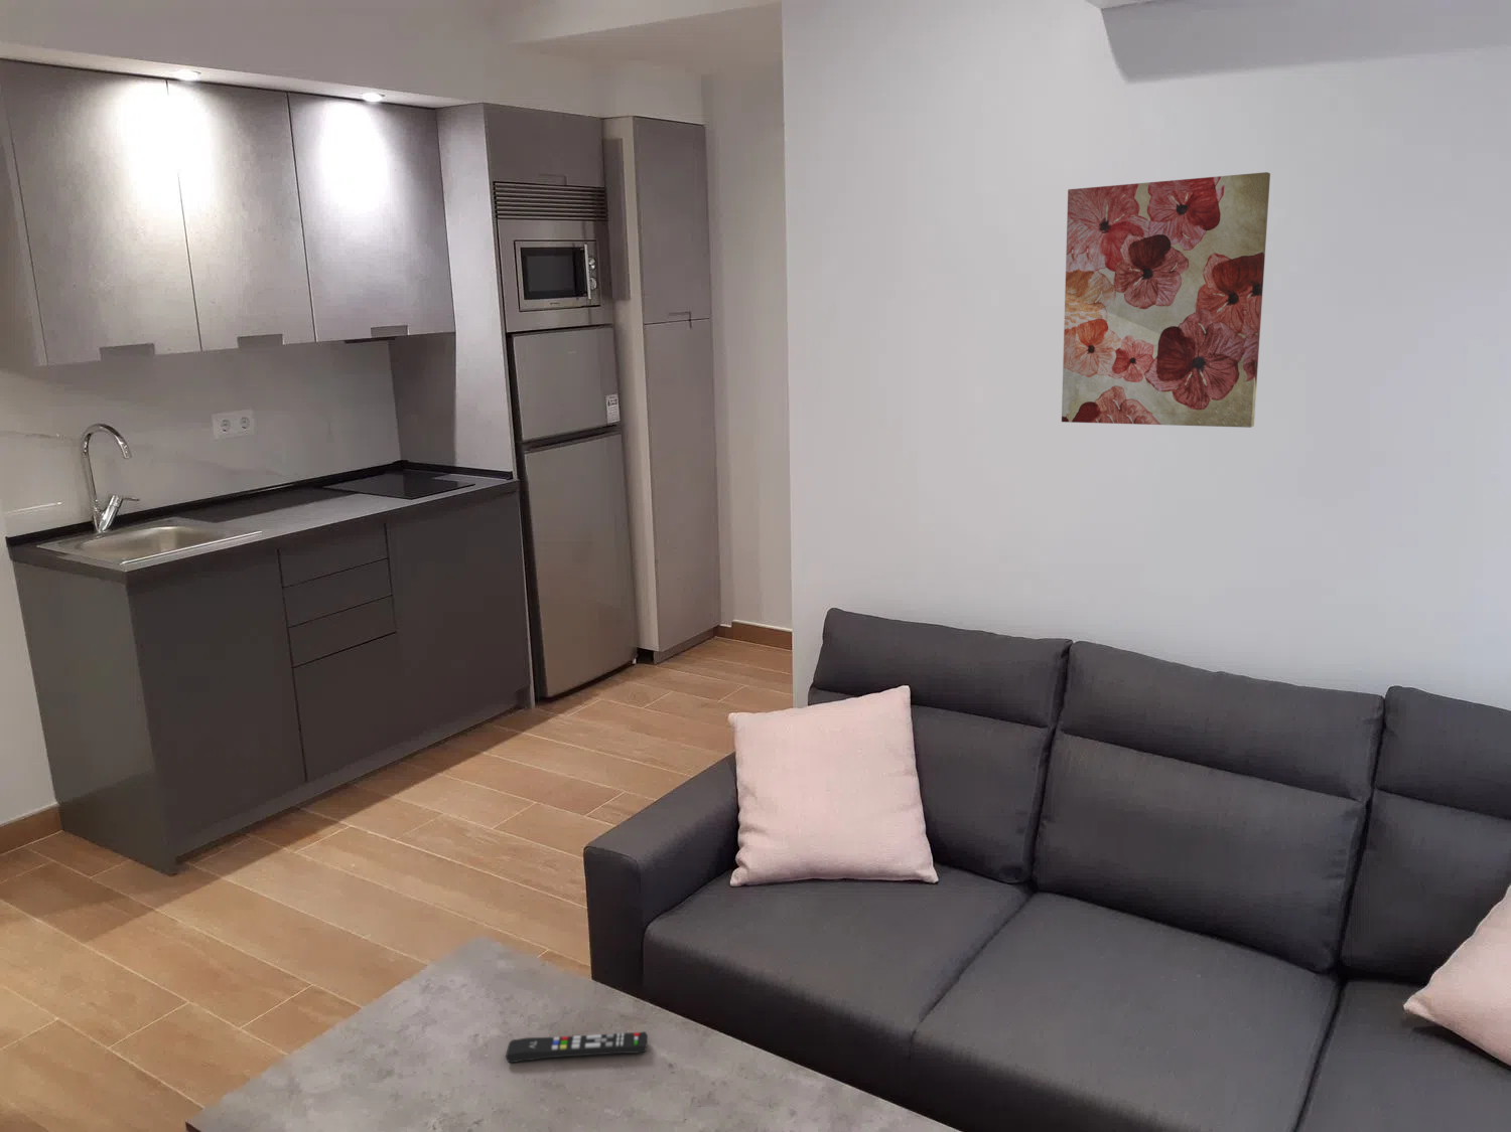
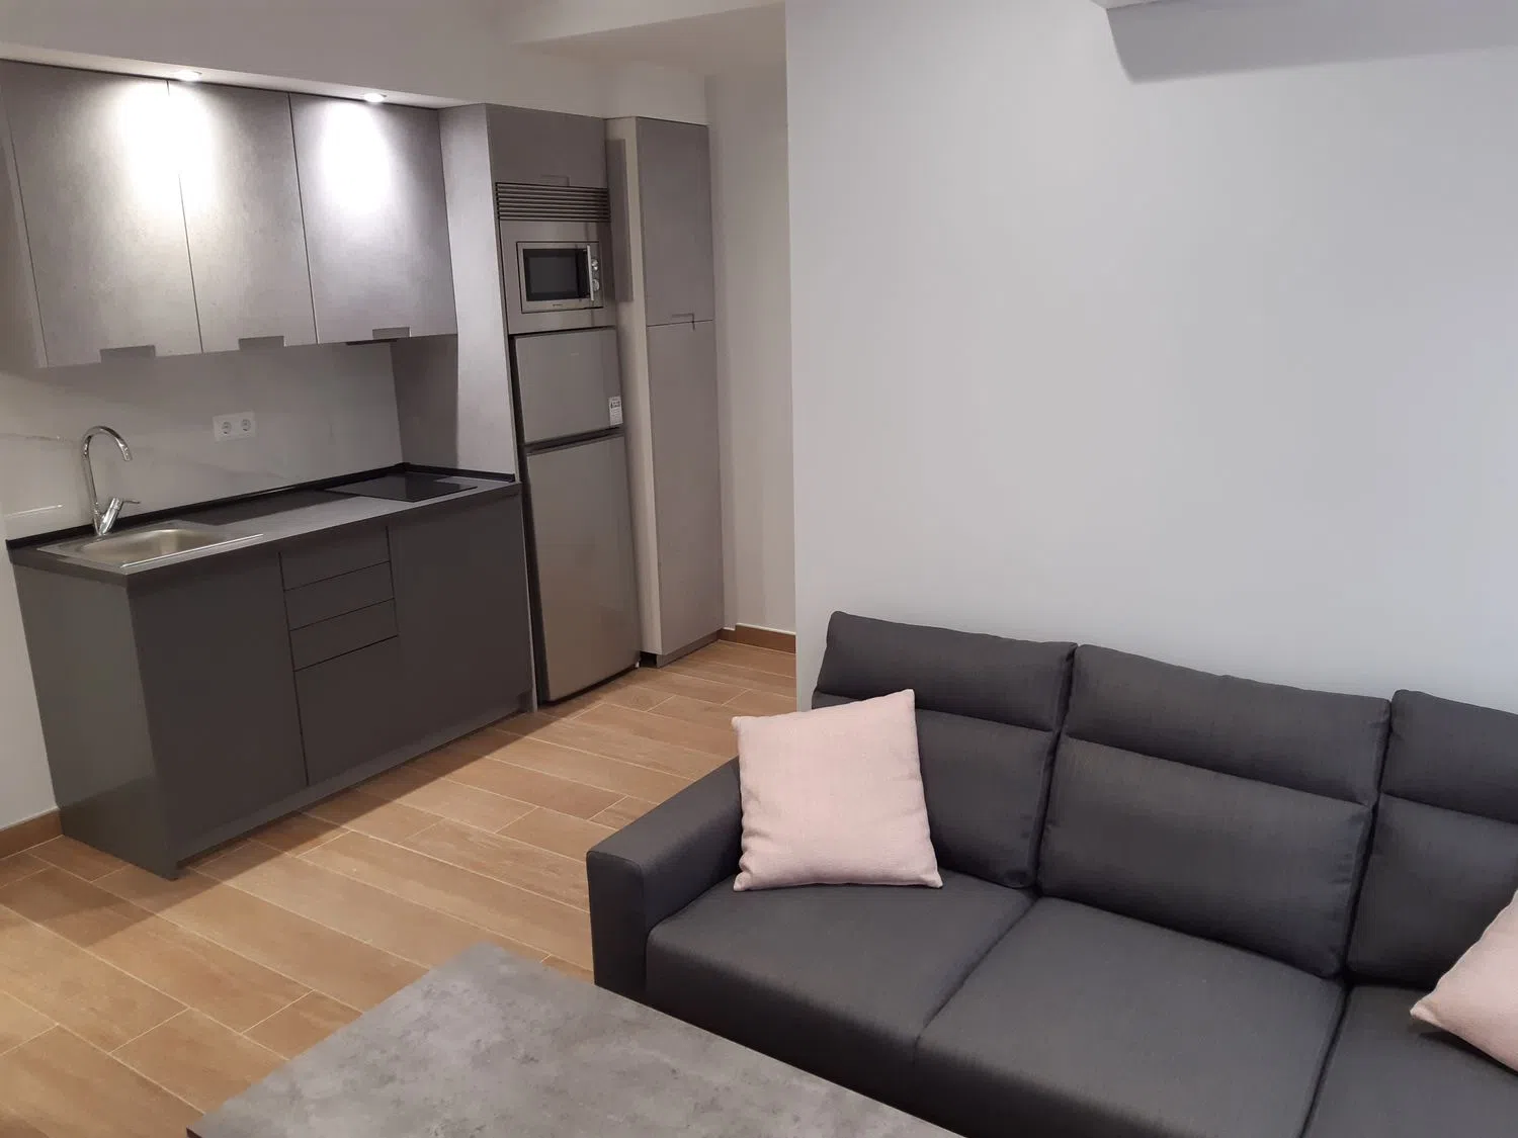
- remote control [504,1031,648,1063]
- wall art [1061,171,1271,428]
